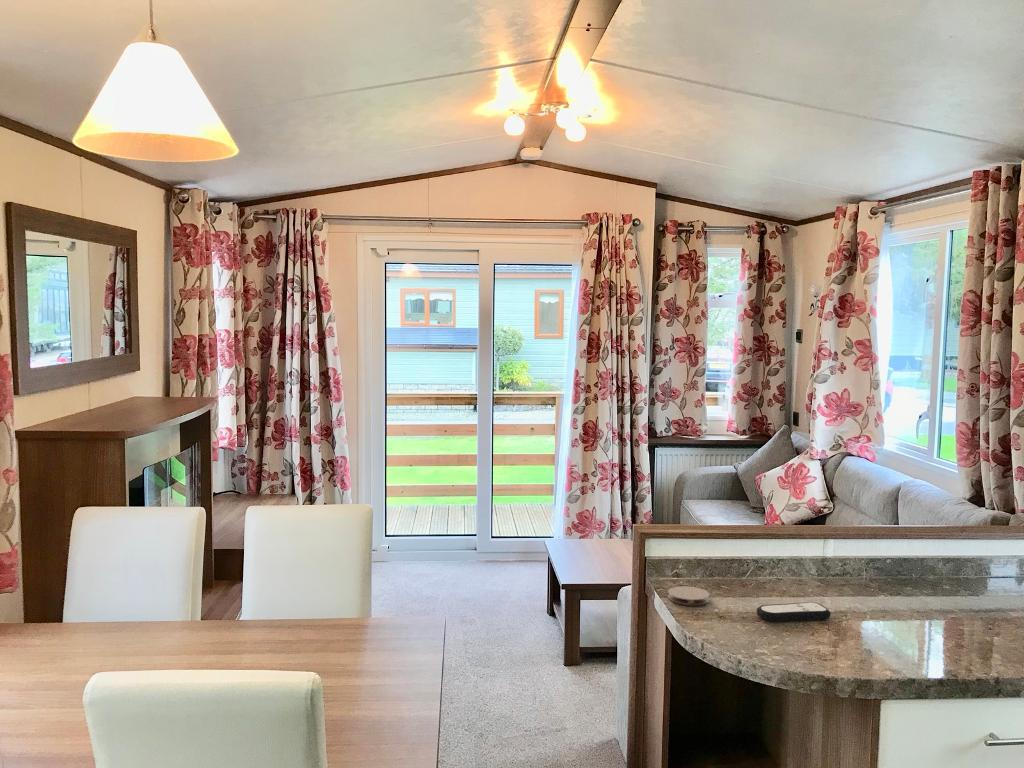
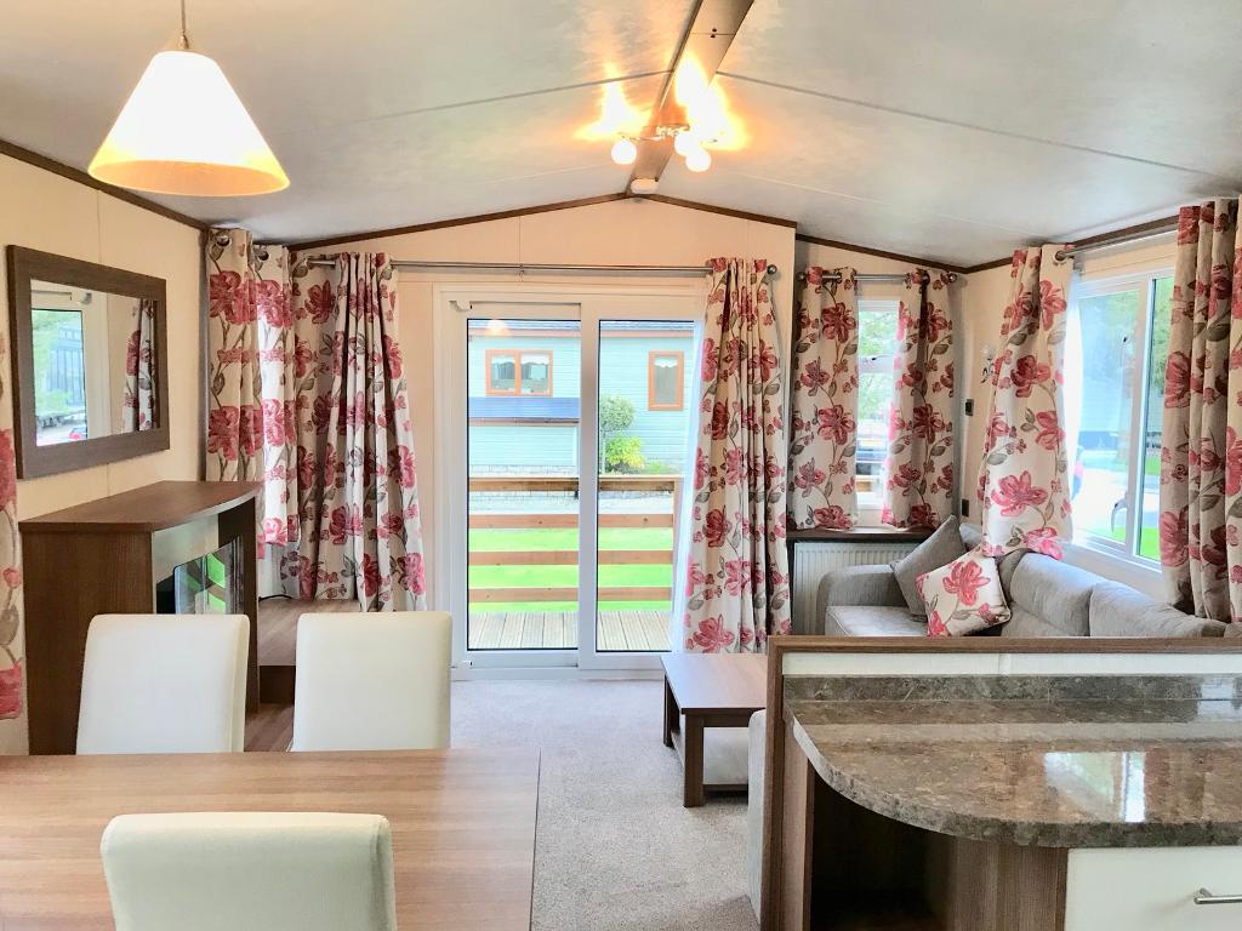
- remote control [756,601,832,622]
- coaster [667,585,711,606]
